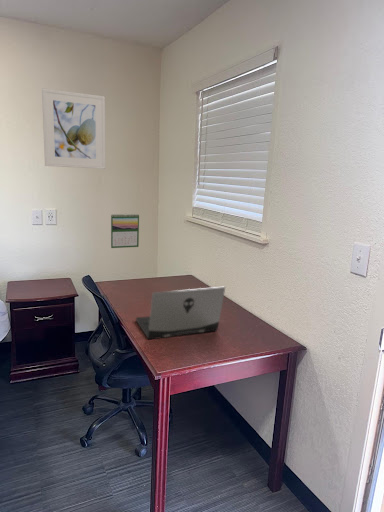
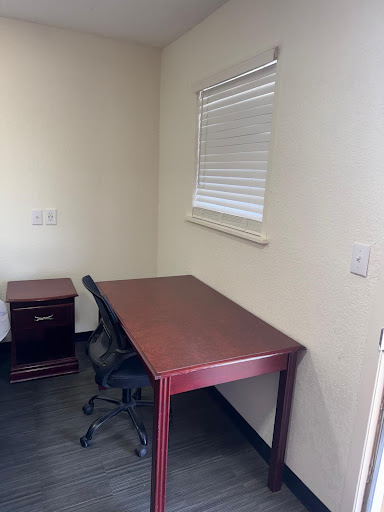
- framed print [41,87,106,170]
- calendar [110,213,140,249]
- laptop [135,286,226,340]
